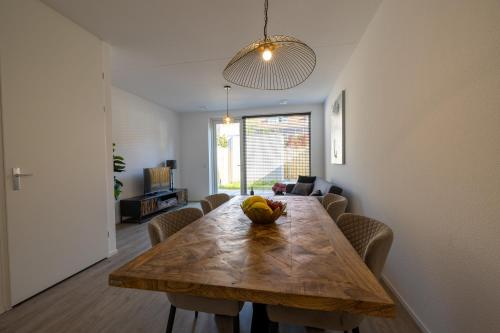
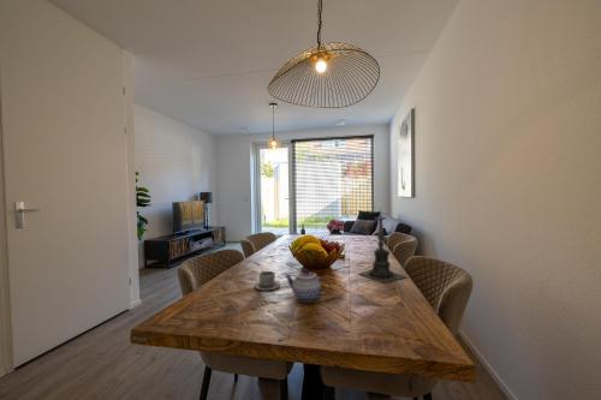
+ teapot [282,268,333,304]
+ candle holder [358,207,407,285]
+ cup [252,270,281,292]
